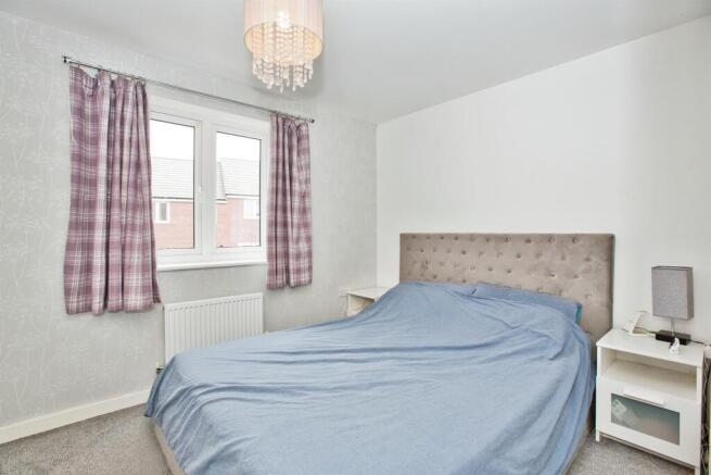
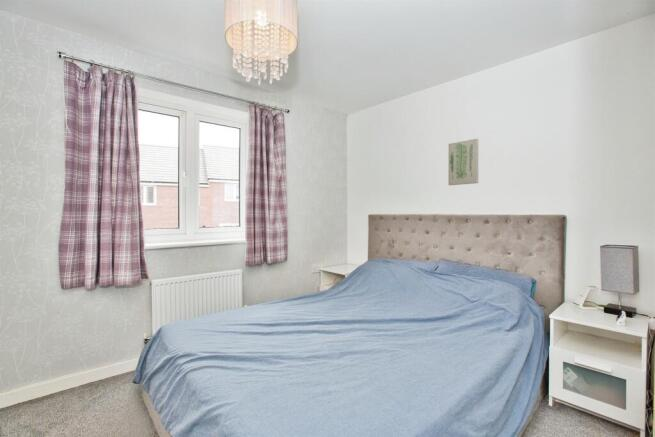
+ wall art [447,138,479,186]
